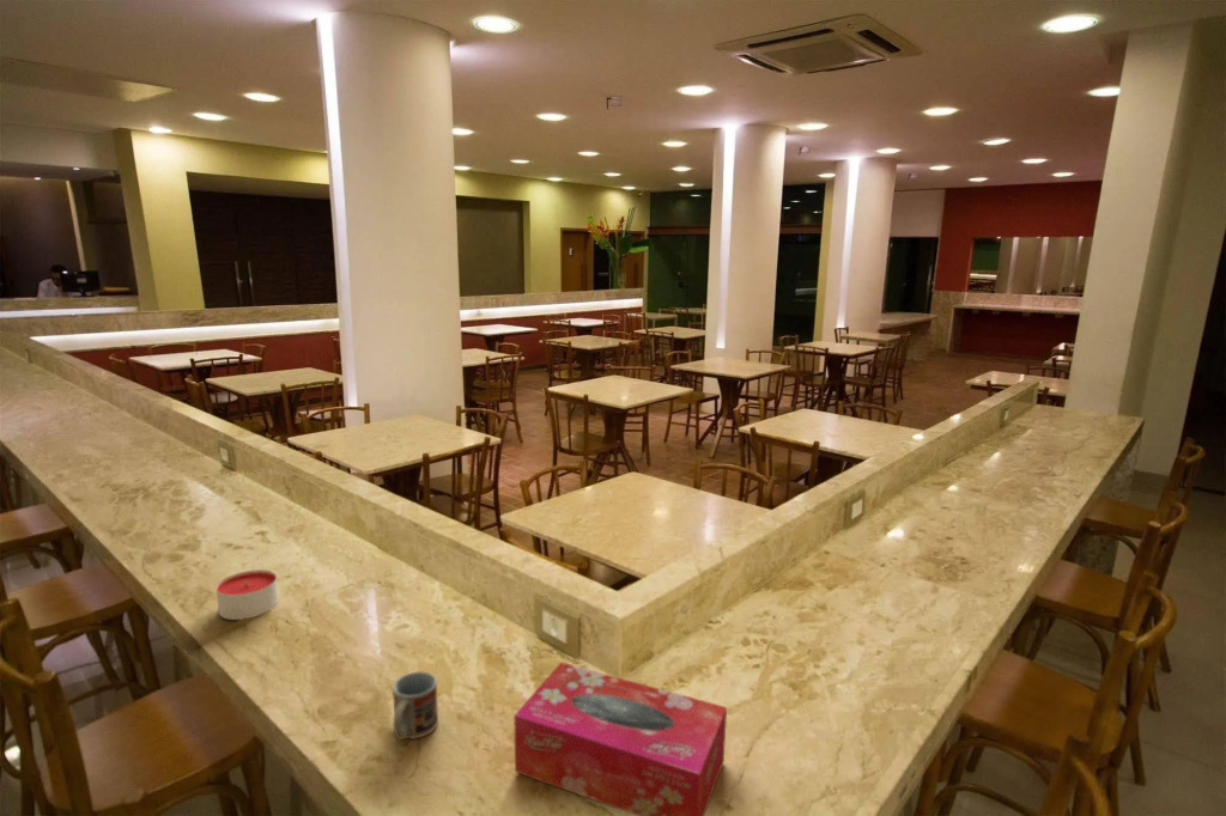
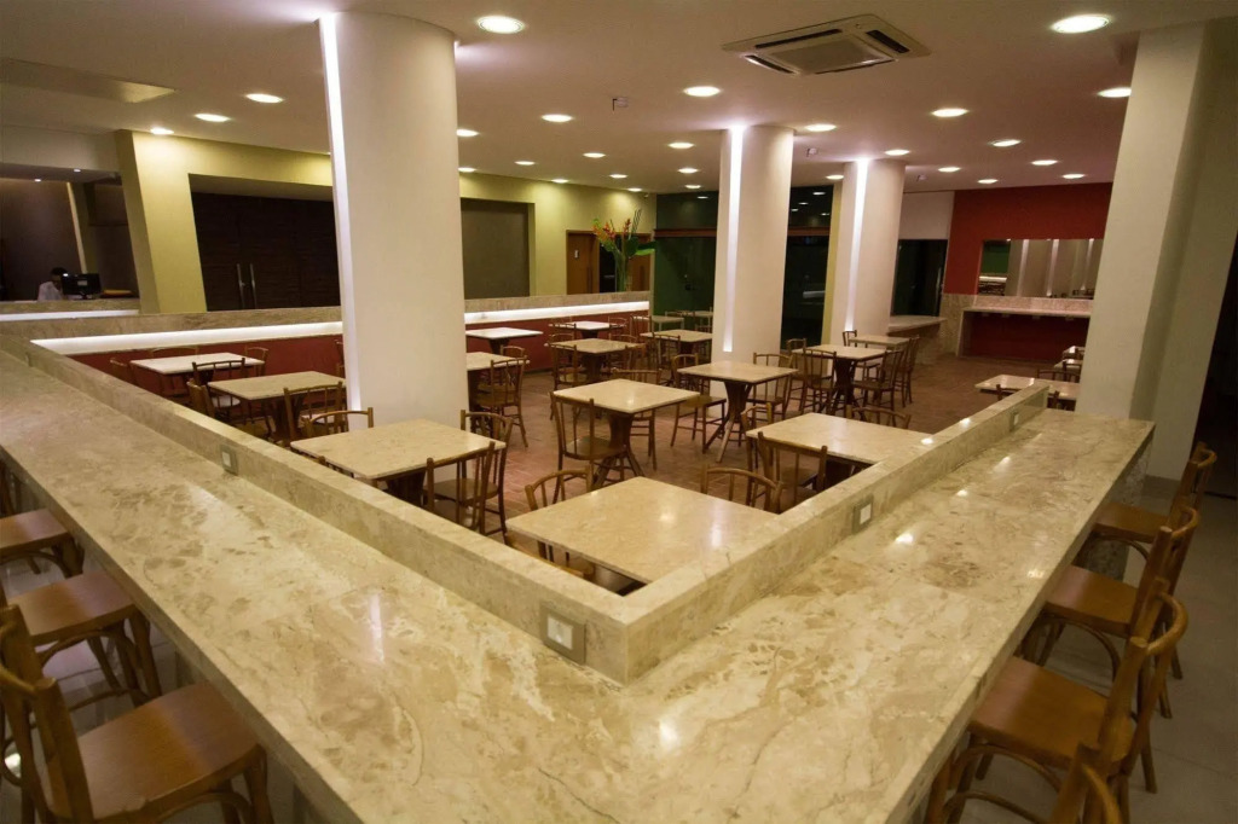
- cup [392,670,439,741]
- tissue box [512,660,728,816]
- candle [214,568,280,621]
